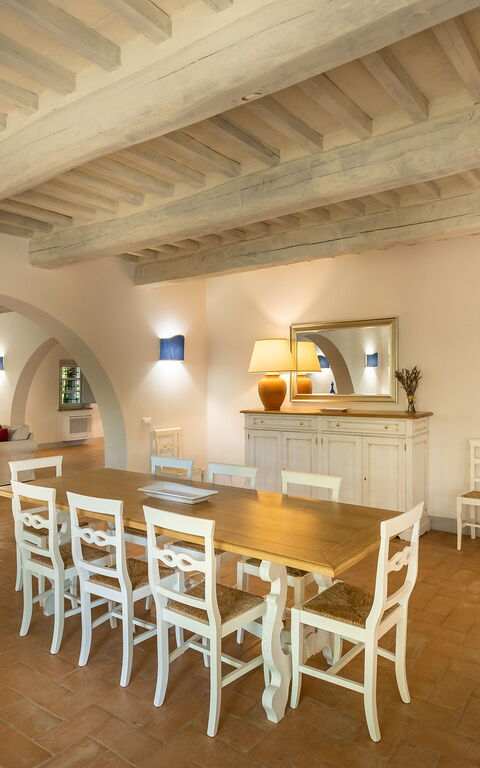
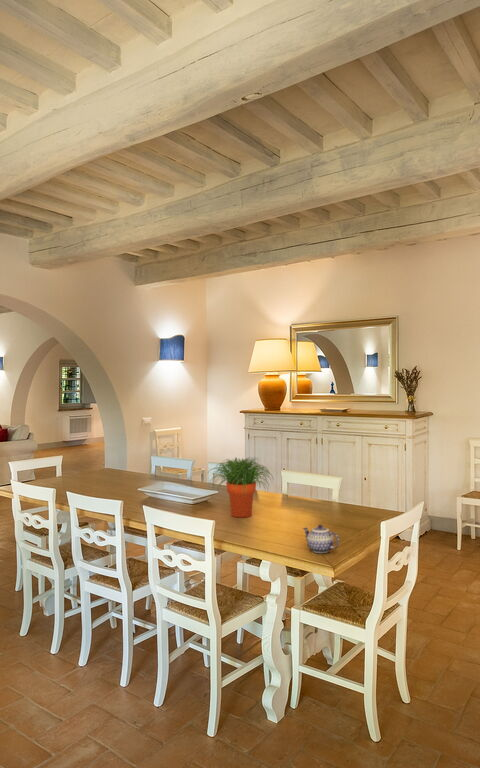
+ potted plant [207,456,275,518]
+ teapot [302,523,340,554]
